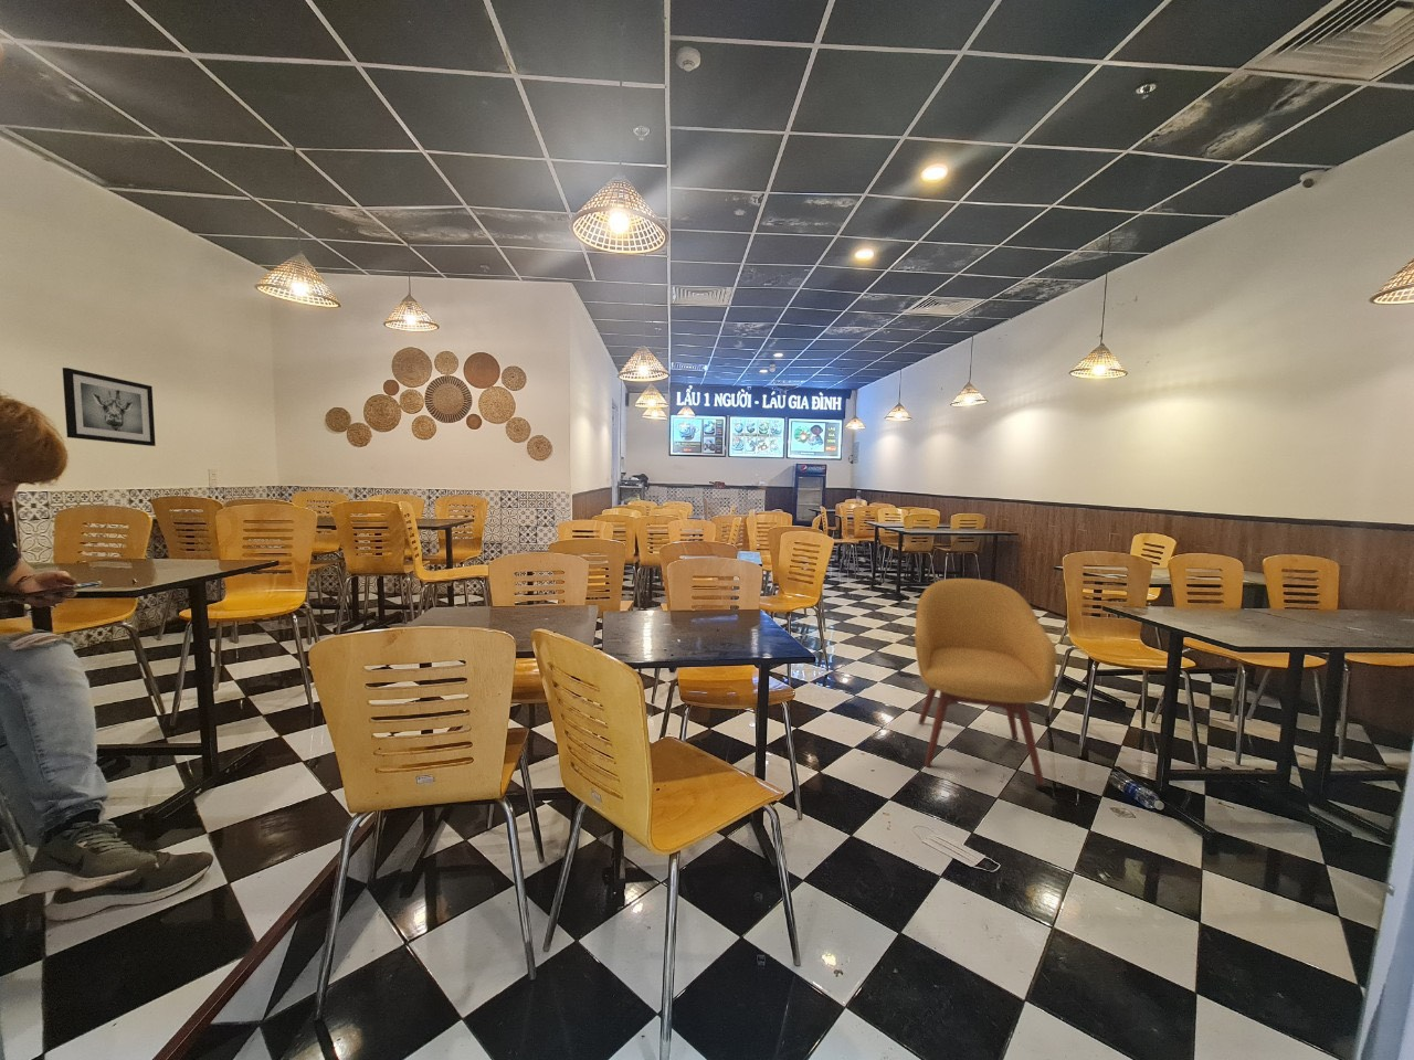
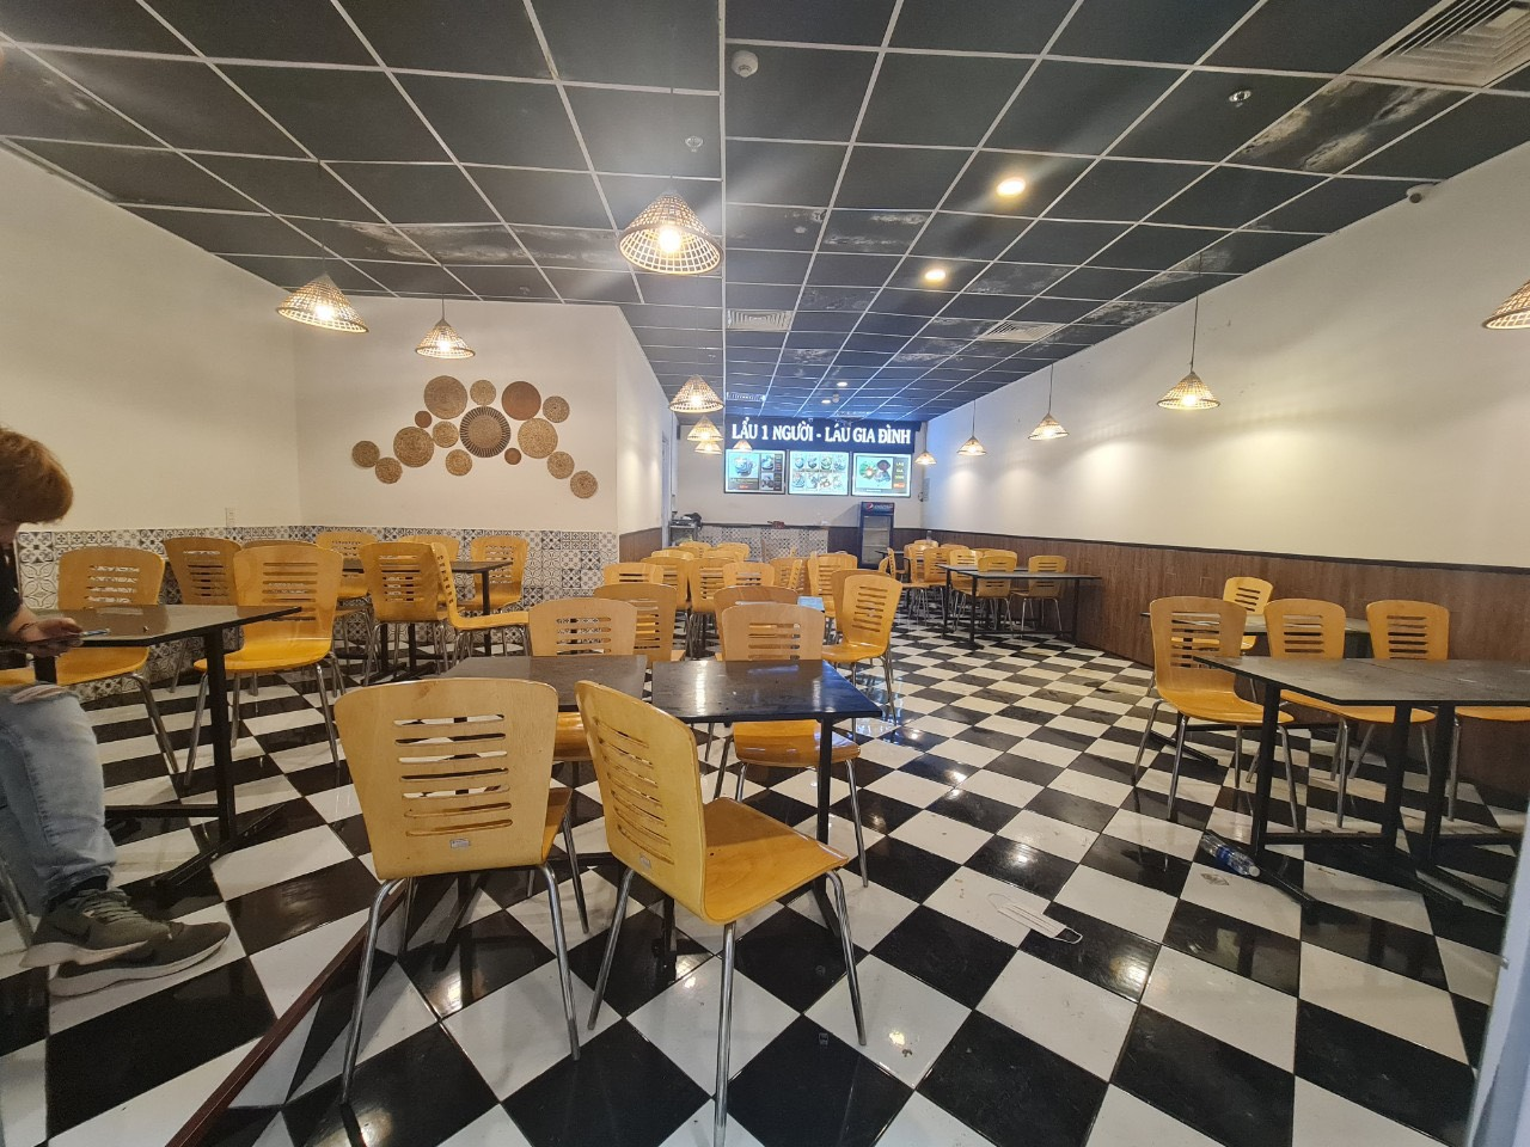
- wall art [62,366,157,448]
- chair [914,578,1058,786]
